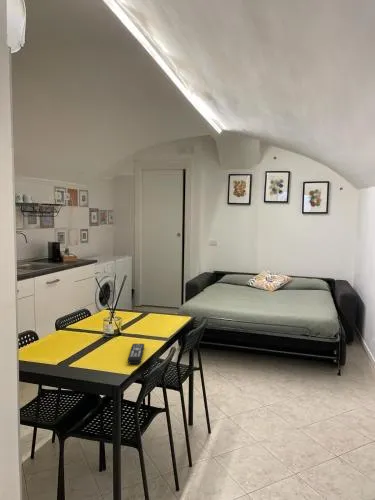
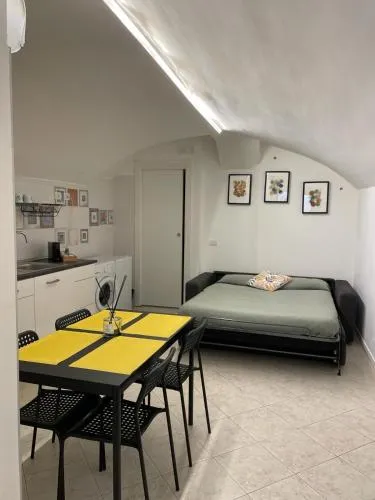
- remote control [127,343,145,365]
